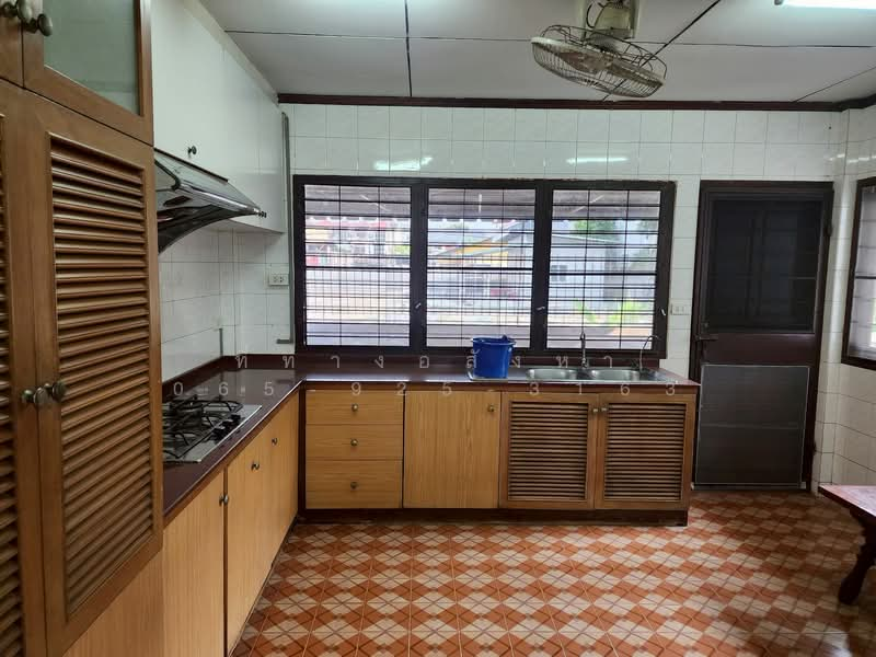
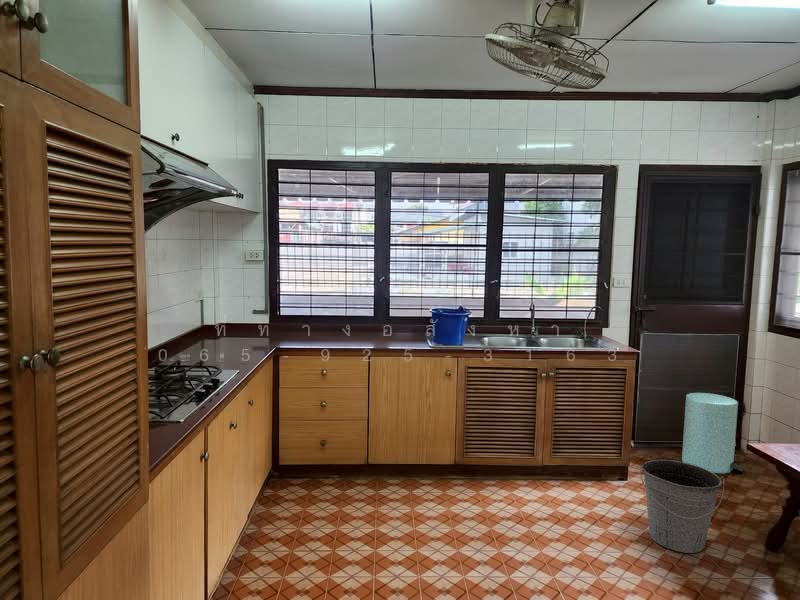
+ bucket [638,459,725,554]
+ trash can [681,392,745,474]
